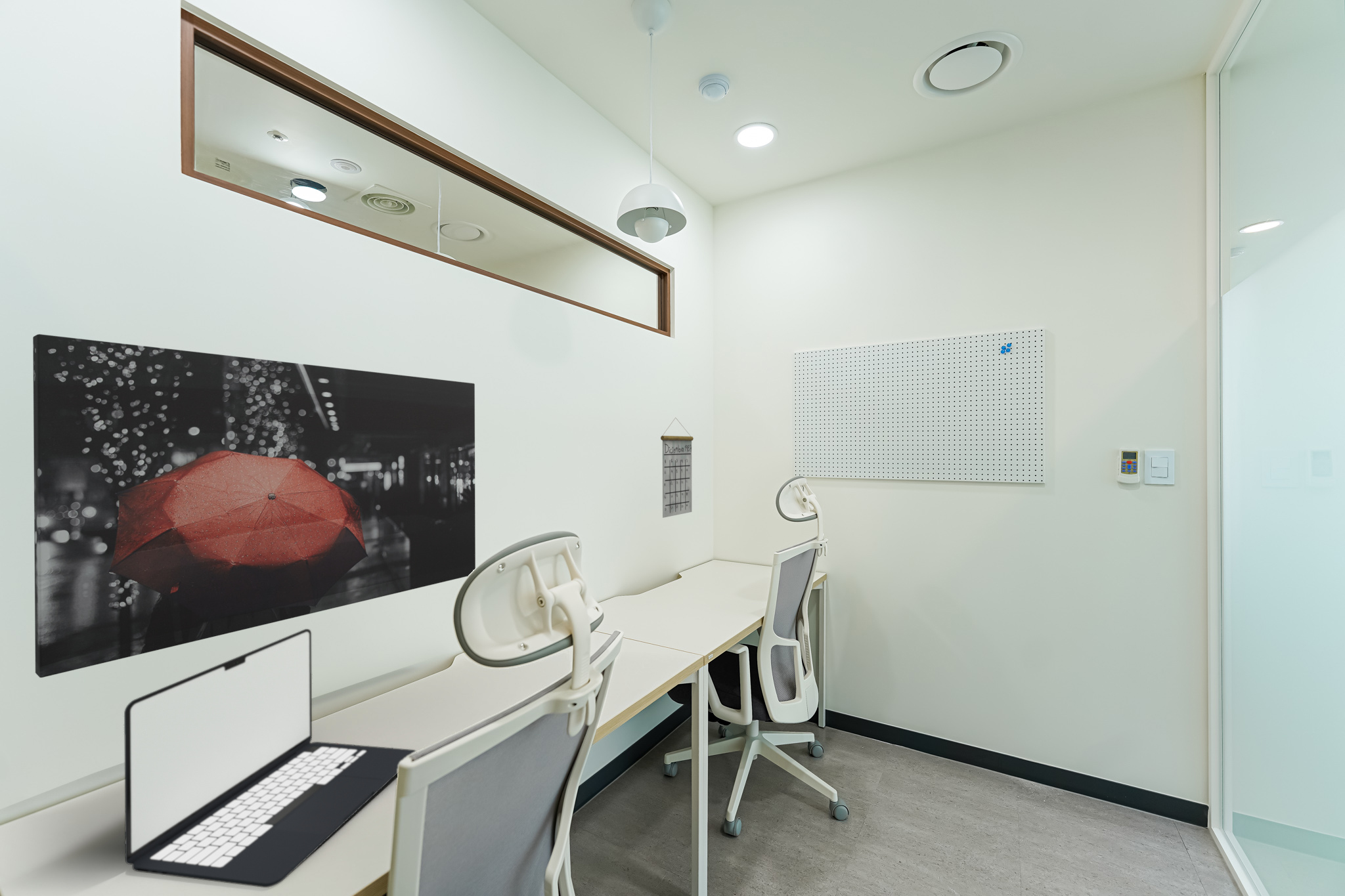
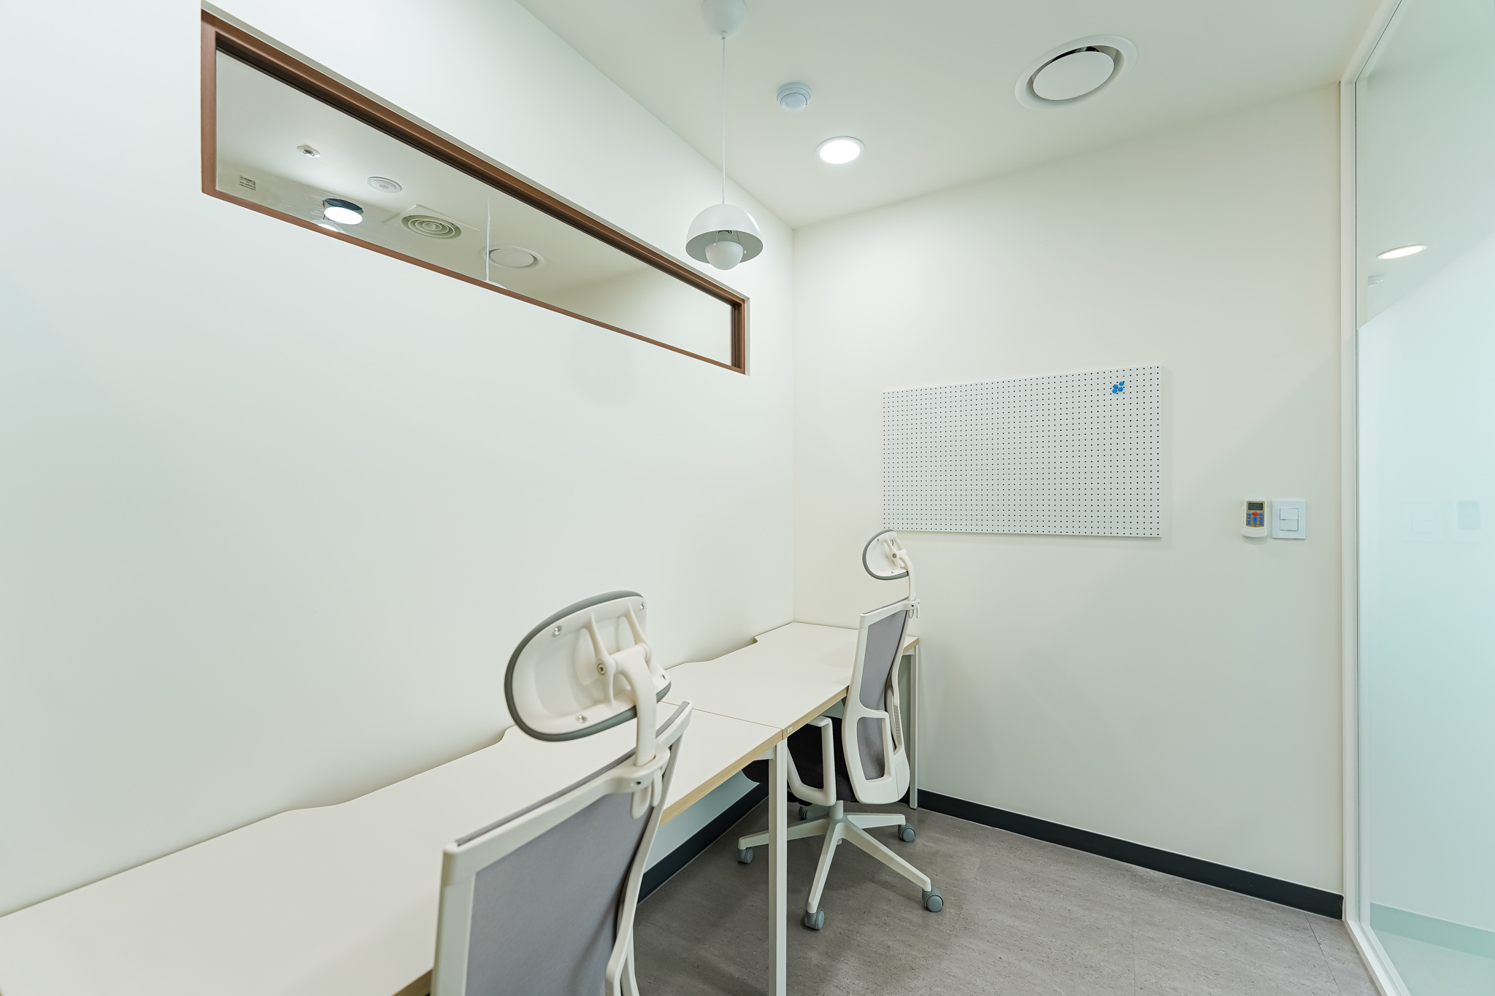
- laptop [123,628,416,888]
- wall art [32,333,476,678]
- calendar [660,417,694,519]
